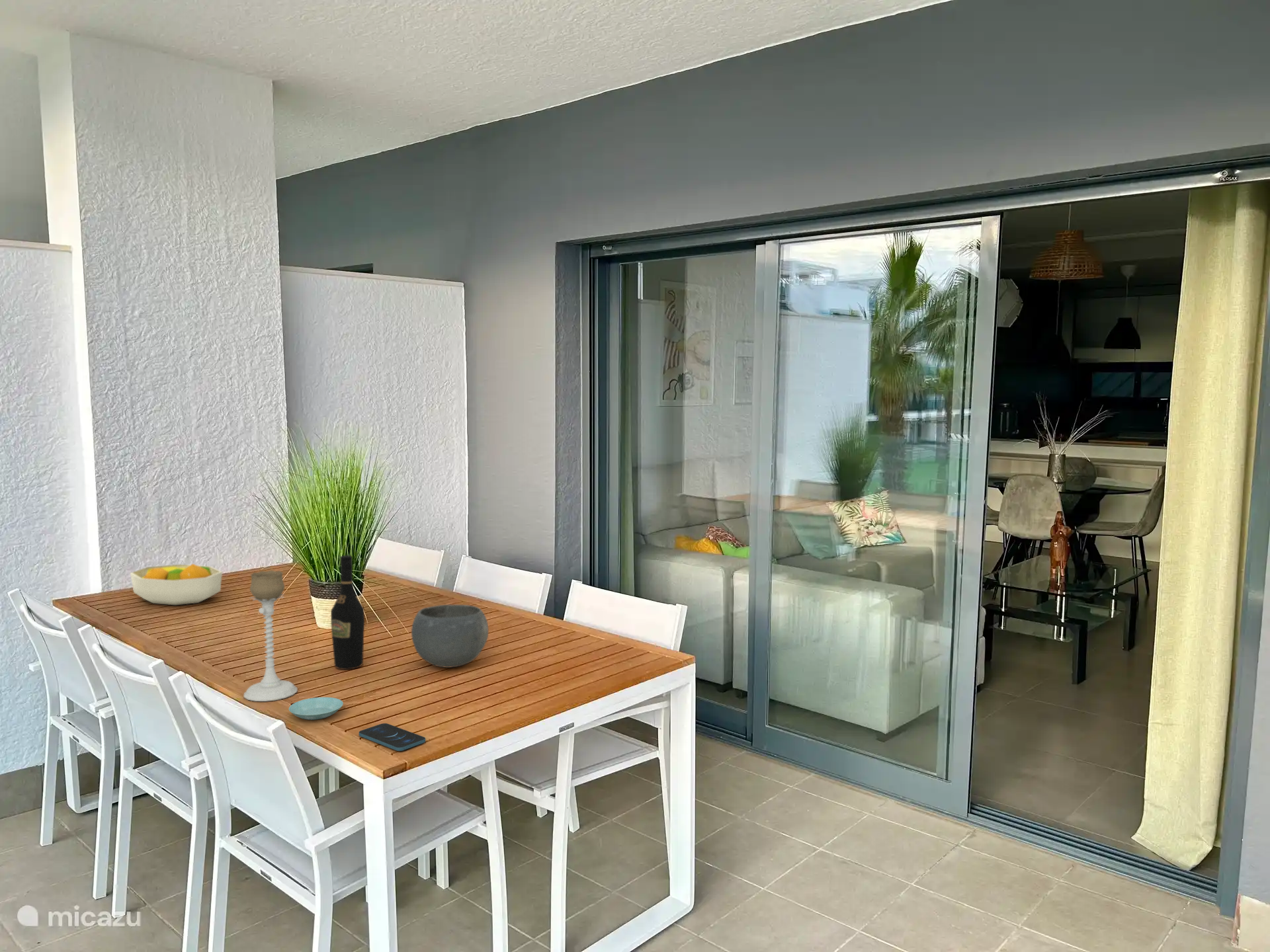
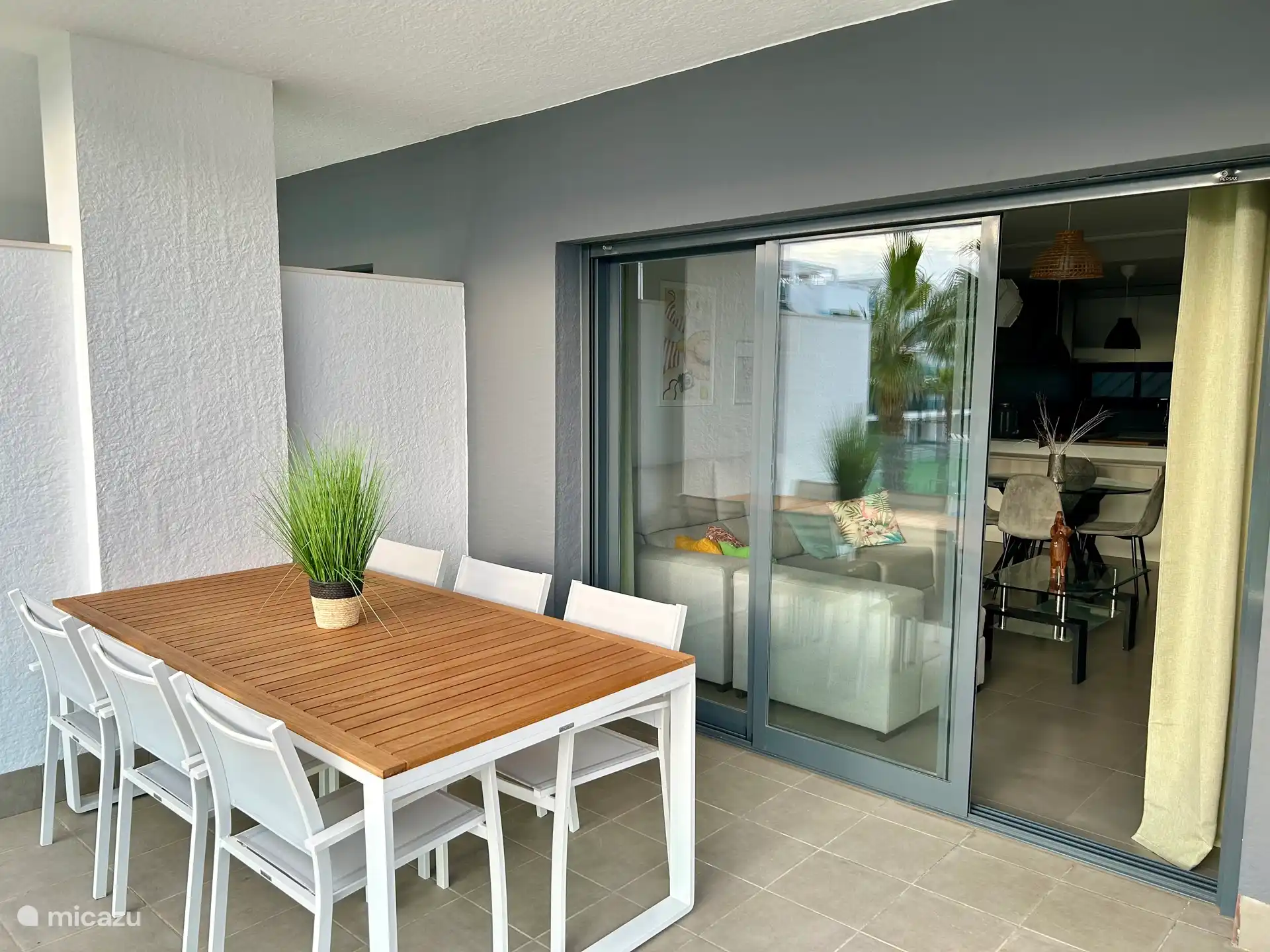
- candle holder [243,570,298,702]
- fruit bowl [130,563,223,606]
- bowl [411,604,489,668]
- smartphone [359,723,426,752]
- saucer [288,697,344,721]
- wine bottle [330,555,365,670]
